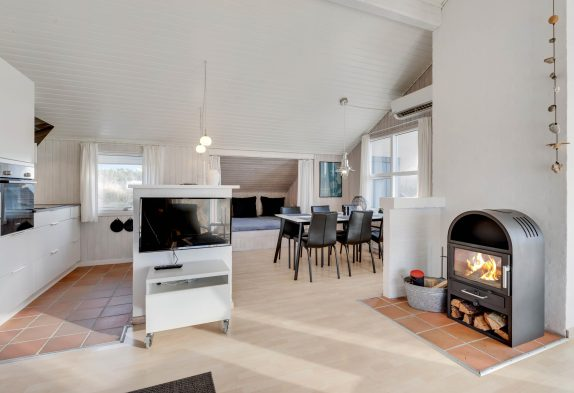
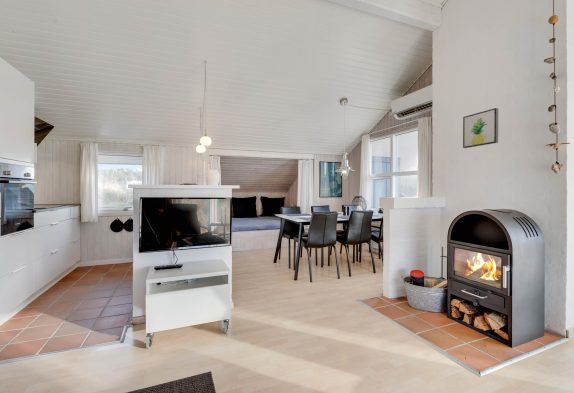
+ wall art [462,107,499,149]
